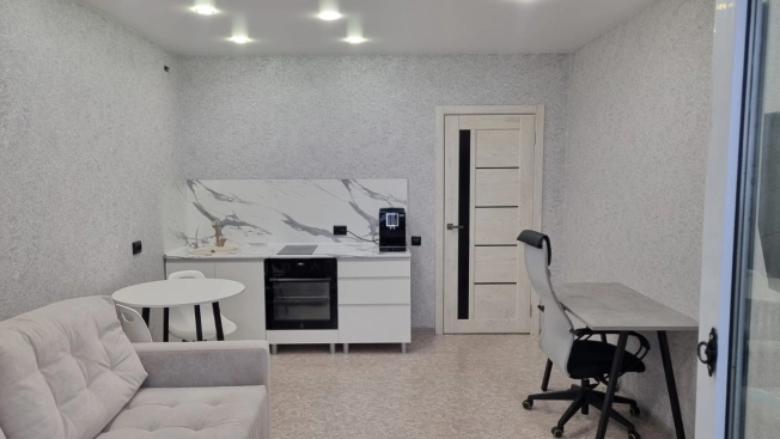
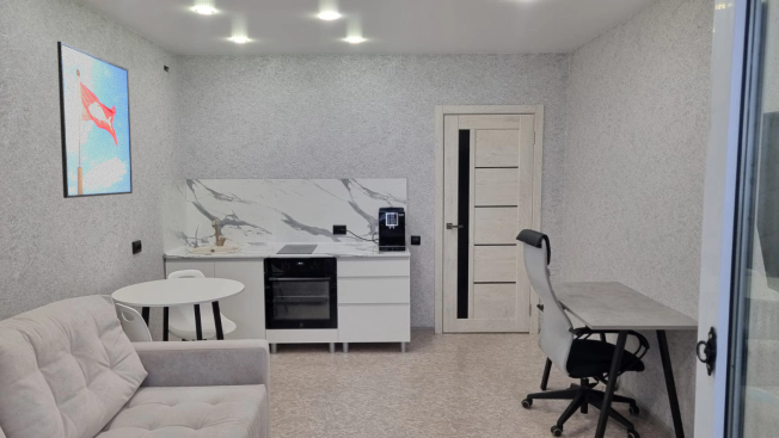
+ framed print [56,41,134,199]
